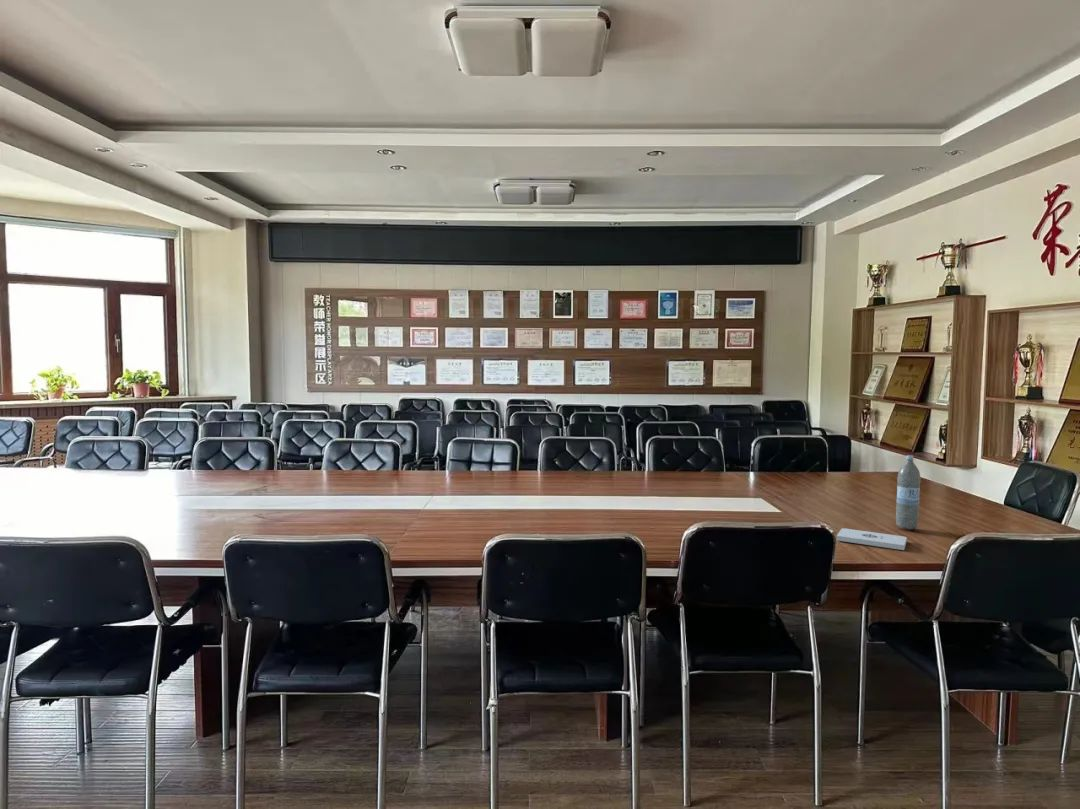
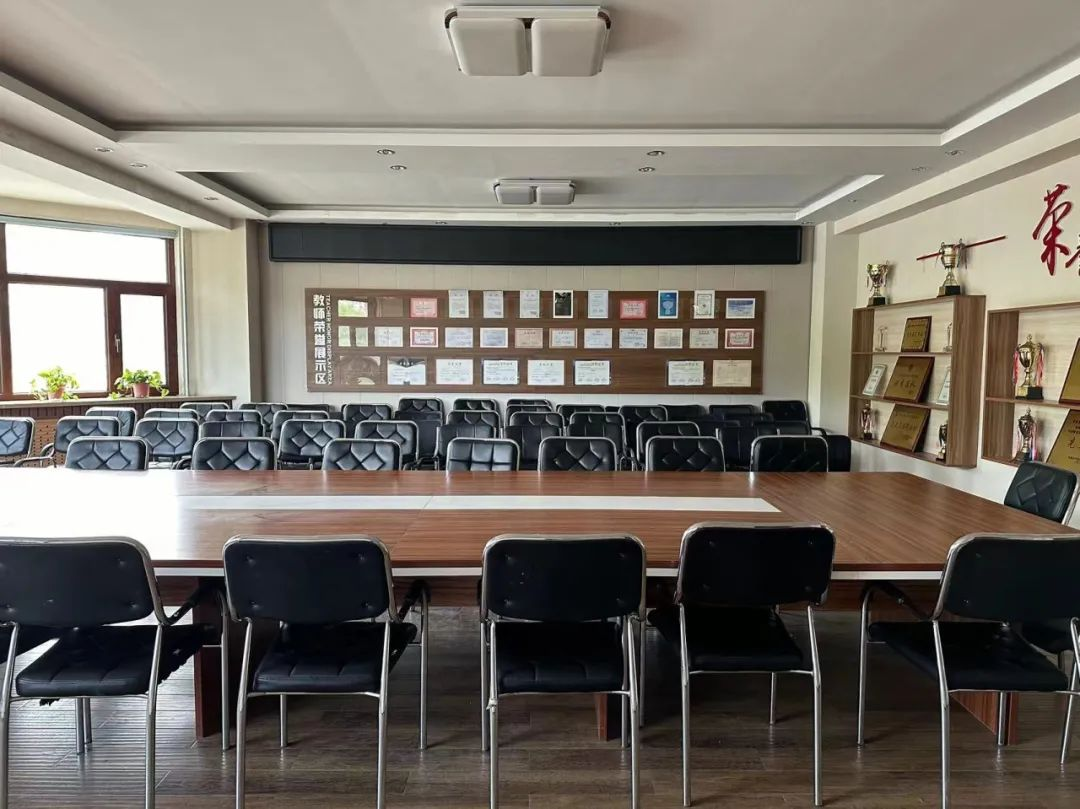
- water bottle [895,454,921,530]
- notepad [836,527,908,551]
